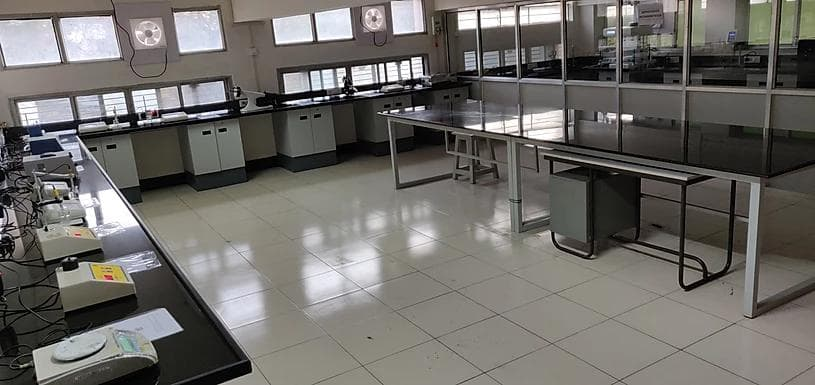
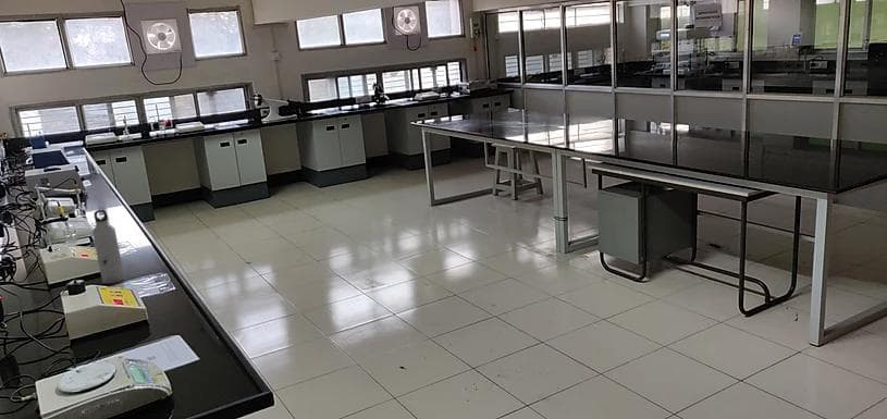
+ water bottle [91,209,125,285]
